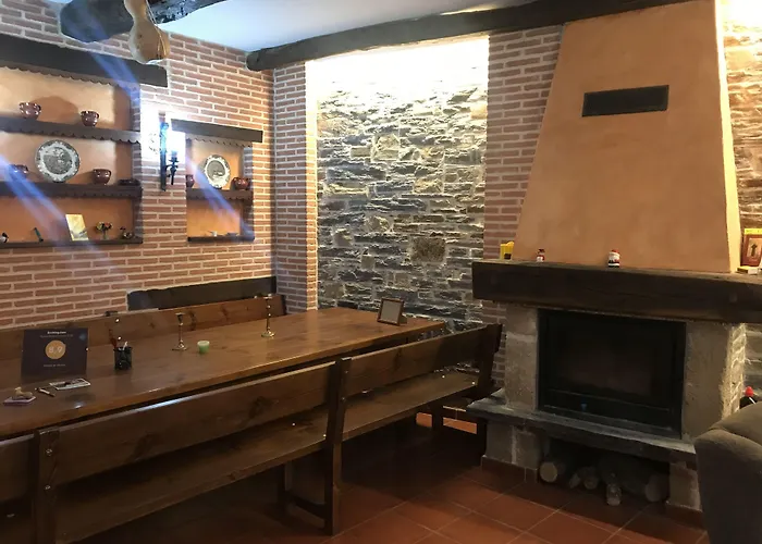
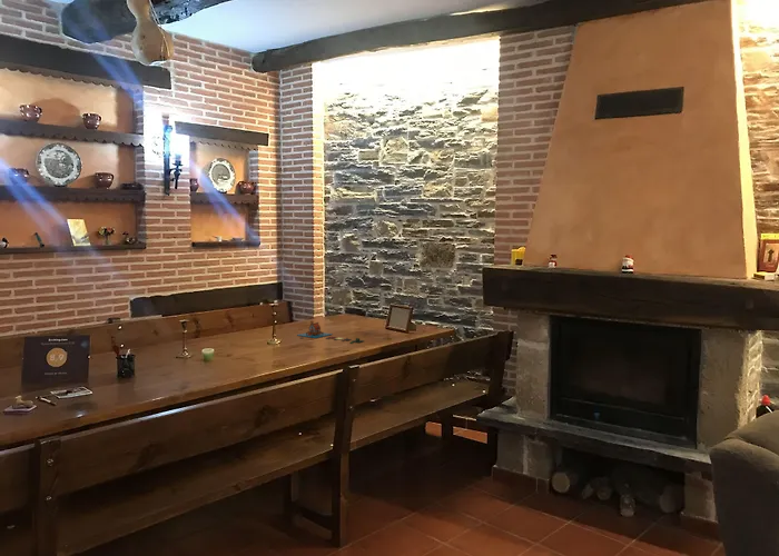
+ board game [296,320,366,344]
